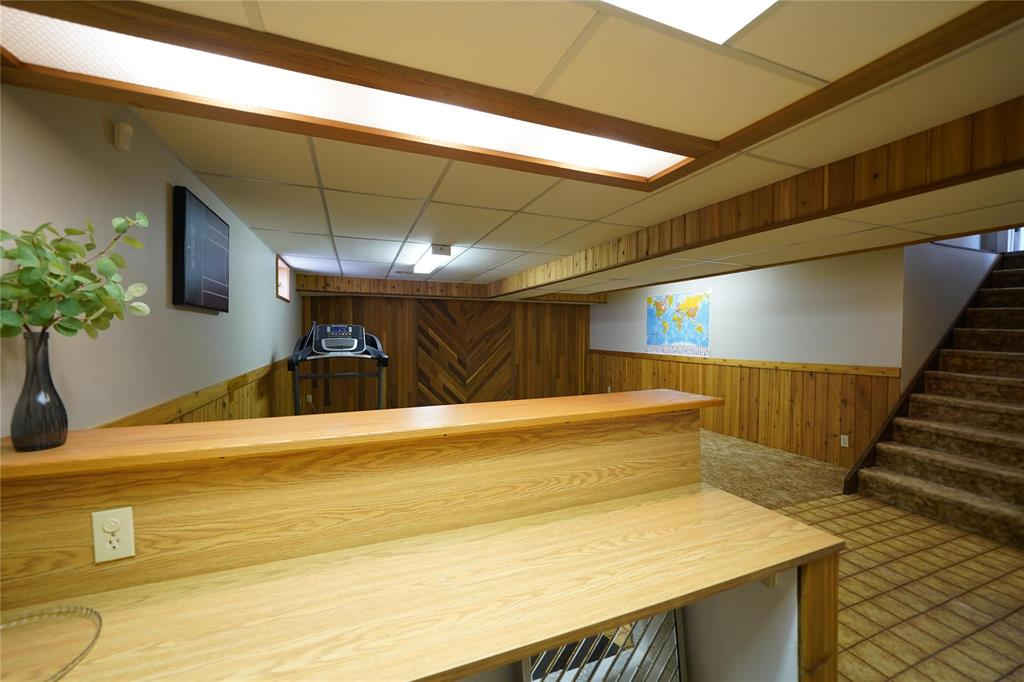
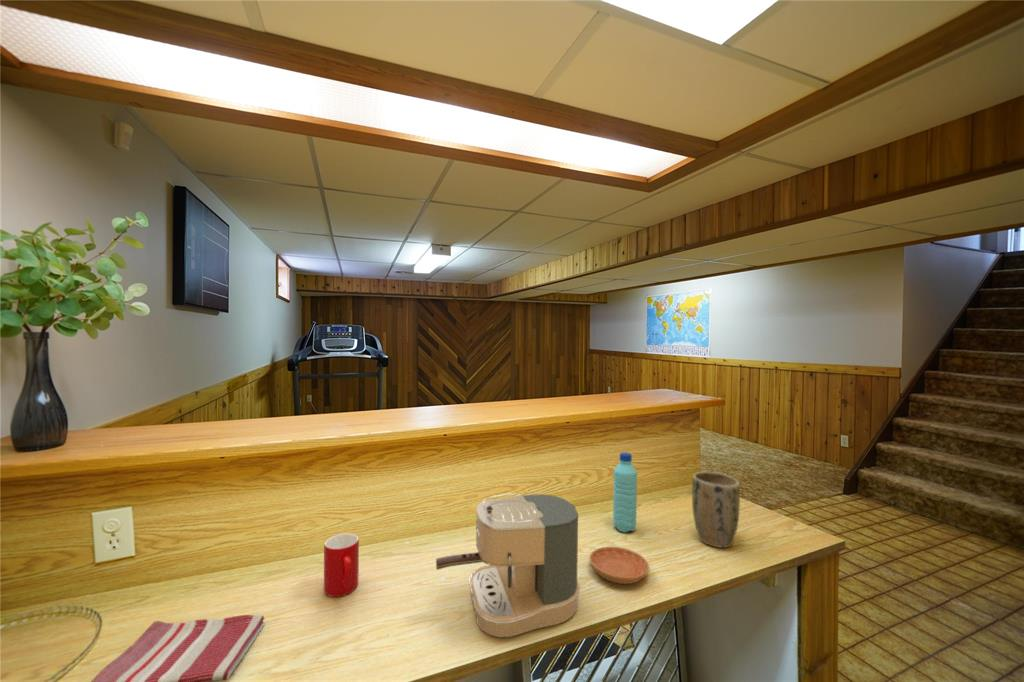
+ water bottle [612,452,638,533]
+ cup [323,533,360,598]
+ plant pot [691,471,741,549]
+ saucer [588,546,650,585]
+ dish towel [90,614,266,682]
+ coffee maker [435,492,581,638]
